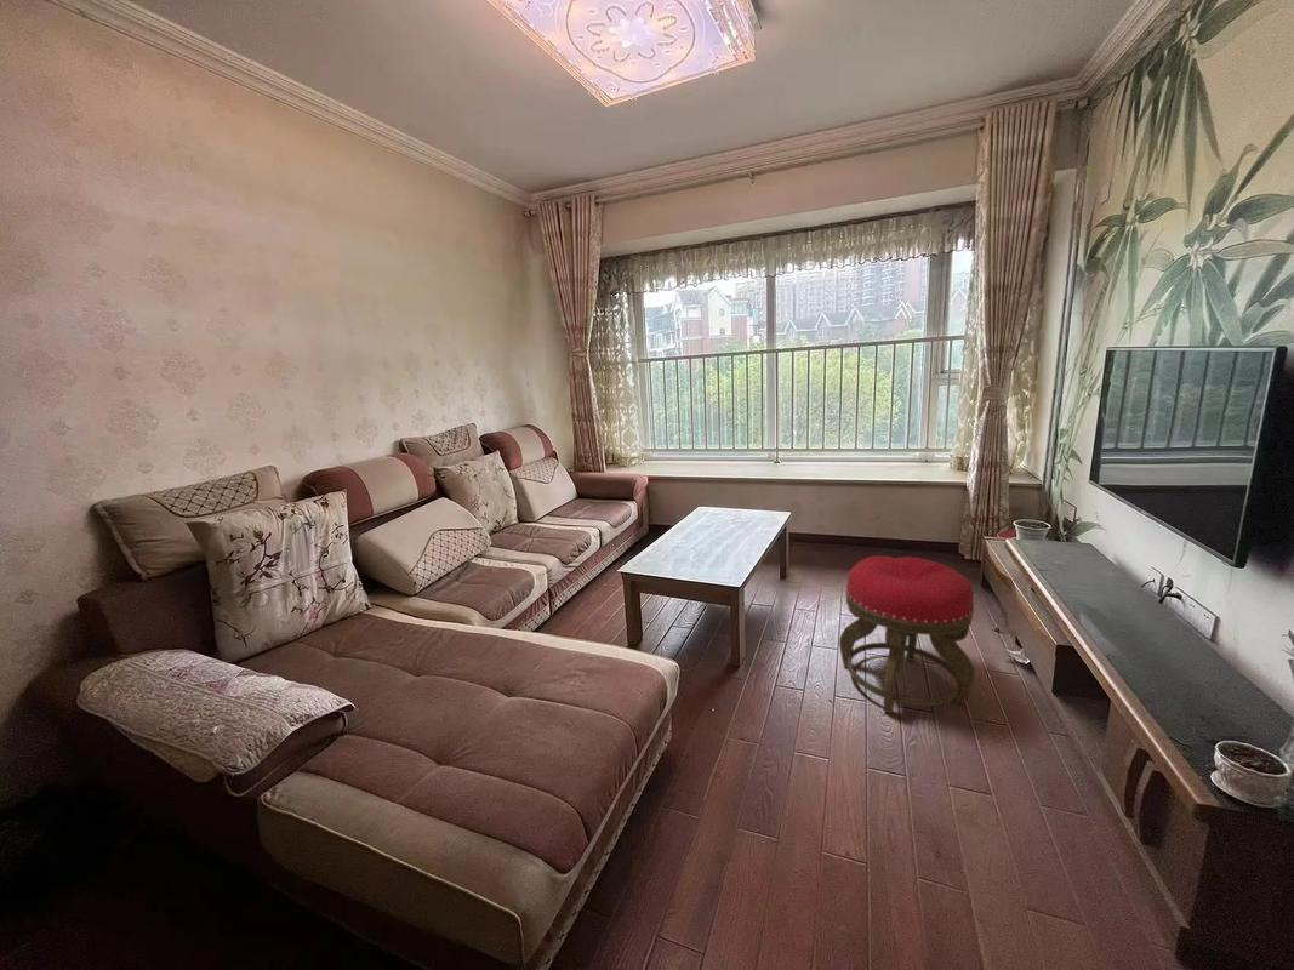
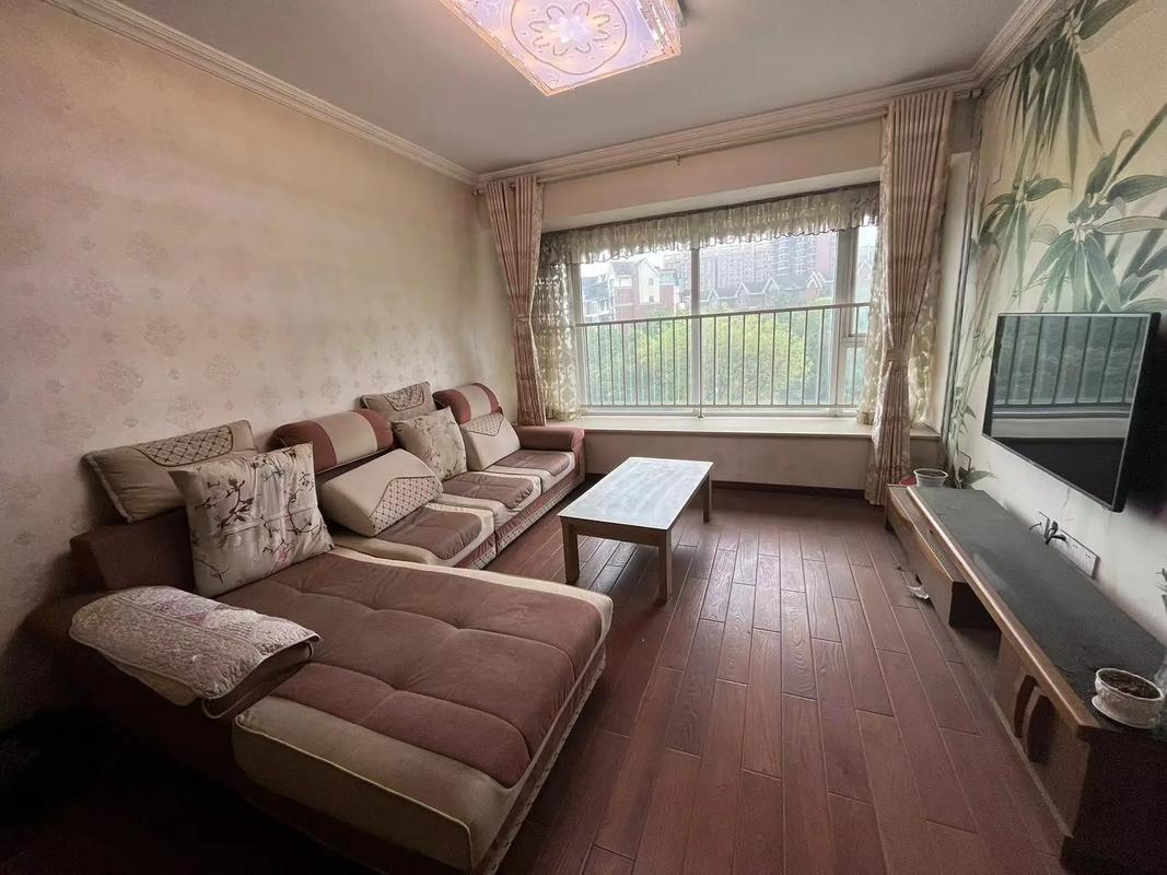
- stool [838,554,976,714]
